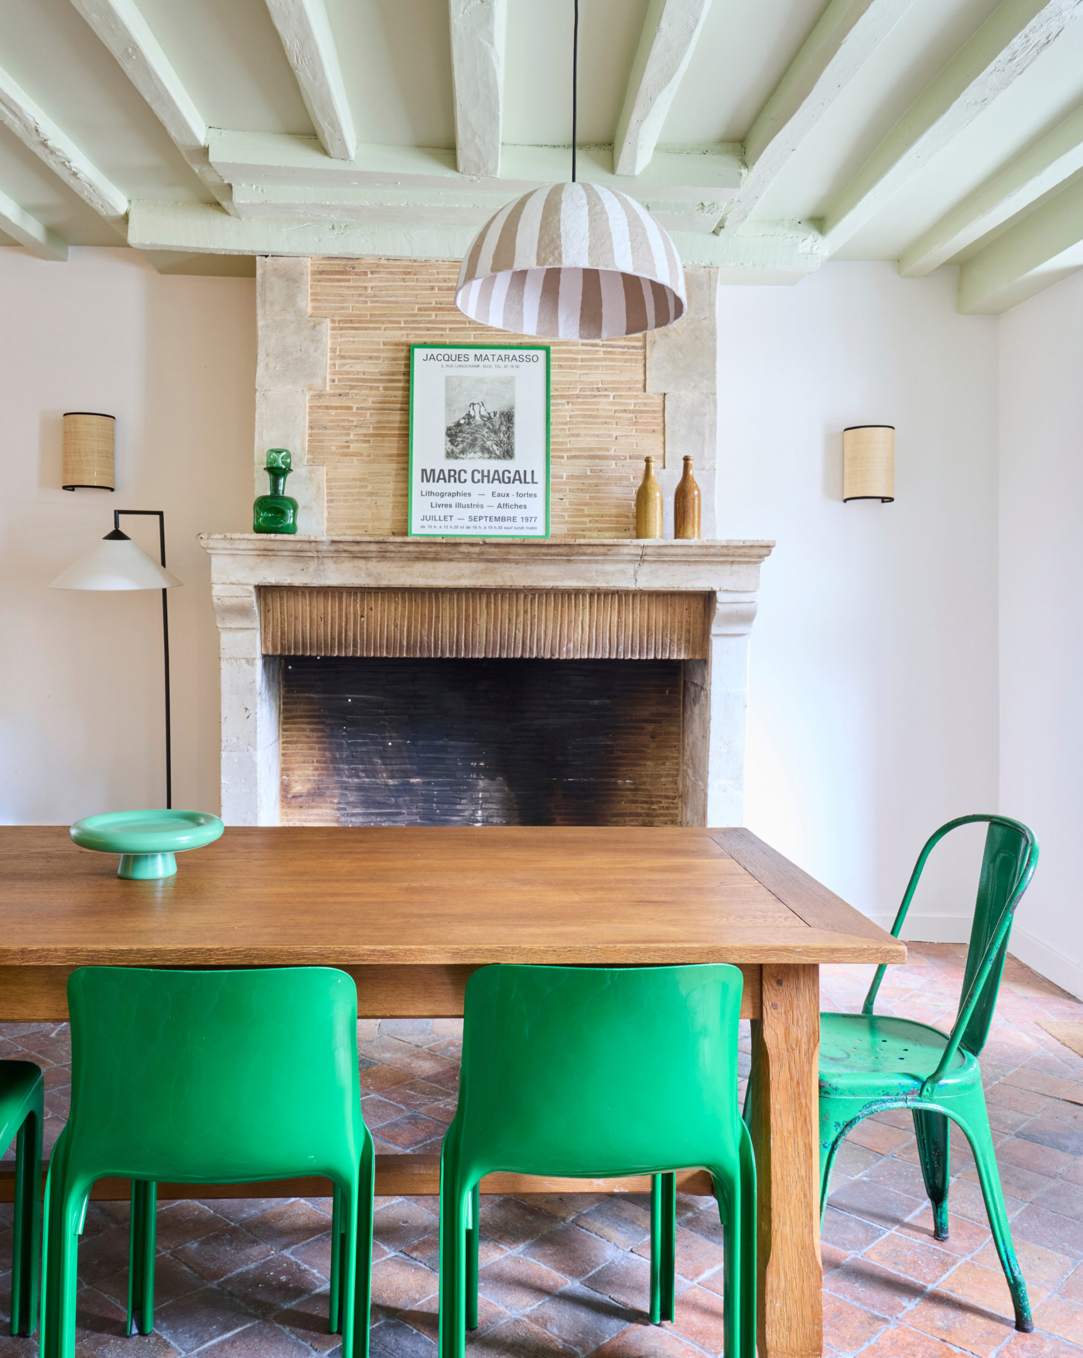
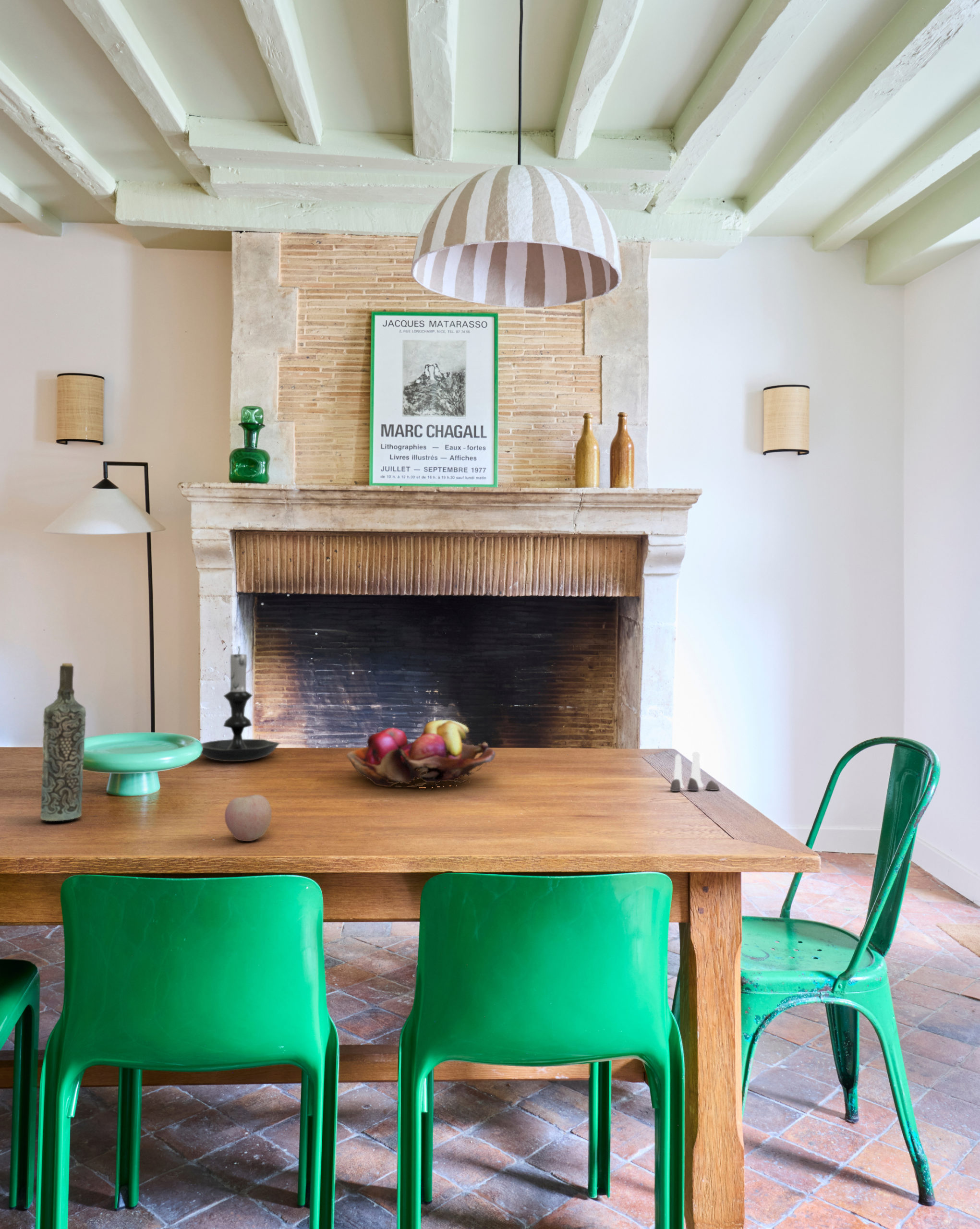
+ bottle [40,663,86,822]
+ apple [224,794,272,842]
+ salt and pepper shaker set [670,751,720,792]
+ candle holder [200,646,280,762]
+ fruit basket [346,719,496,788]
